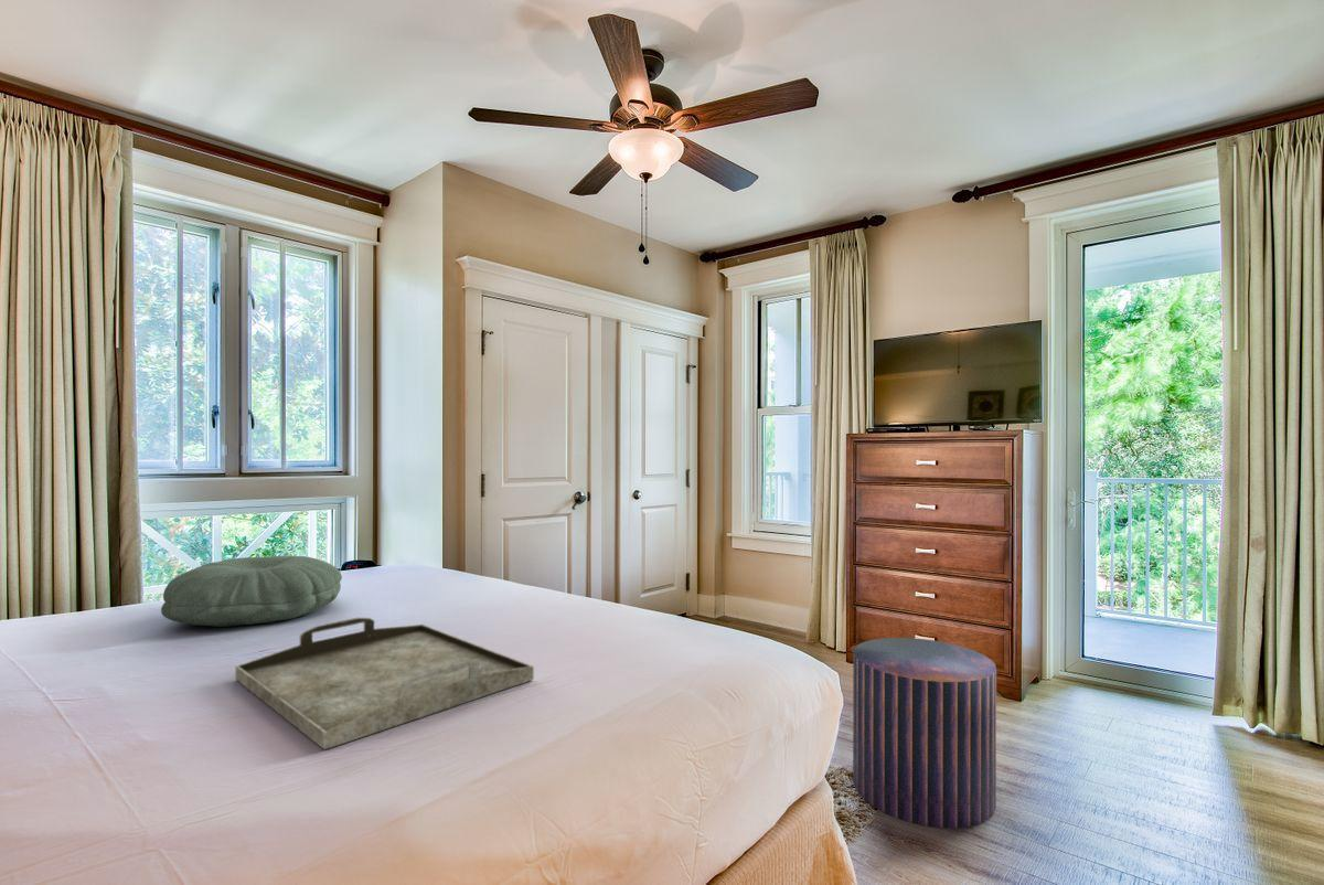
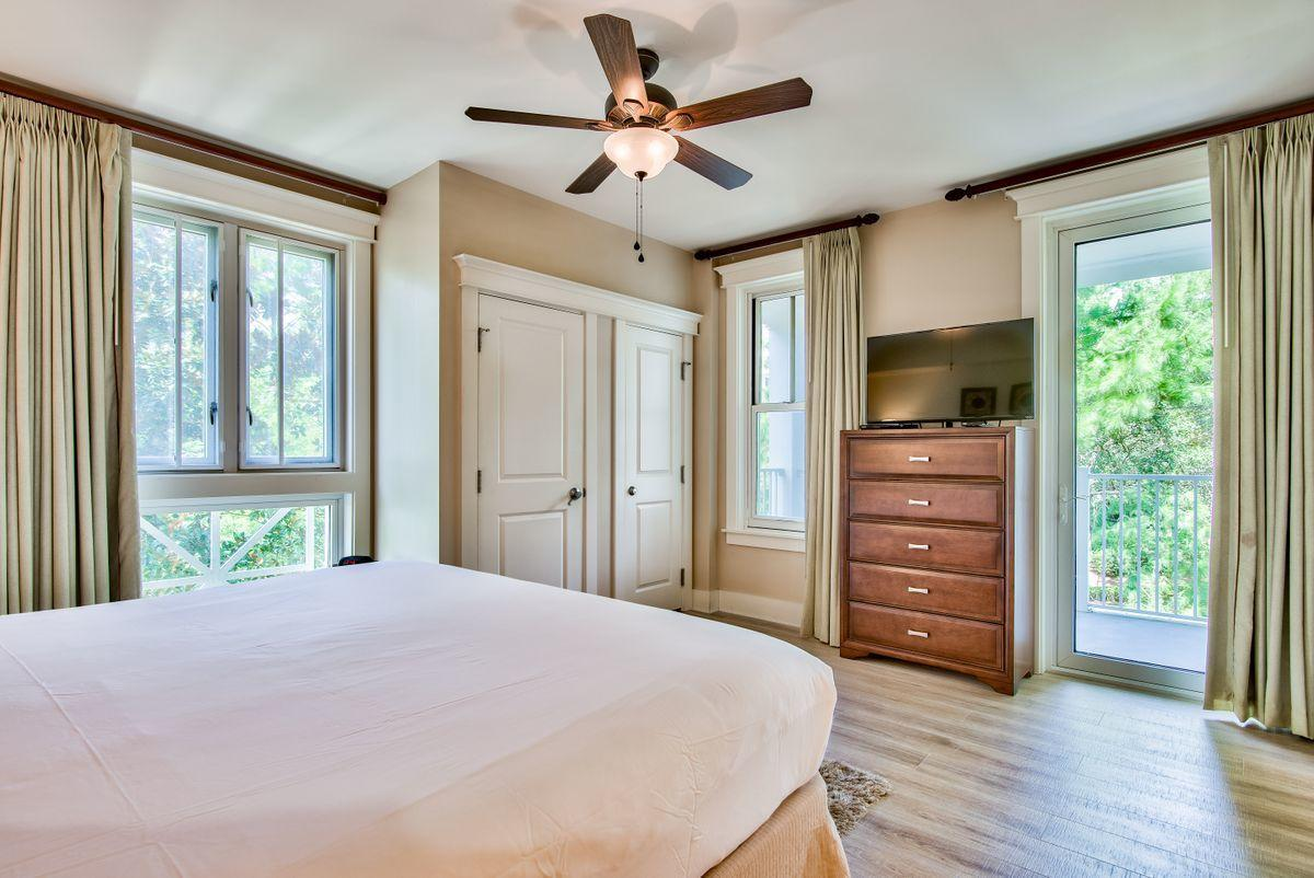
- pillow [160,555,343,628]
- serving tray [235,617,535,750]
- pouf [852,637,997,830]
